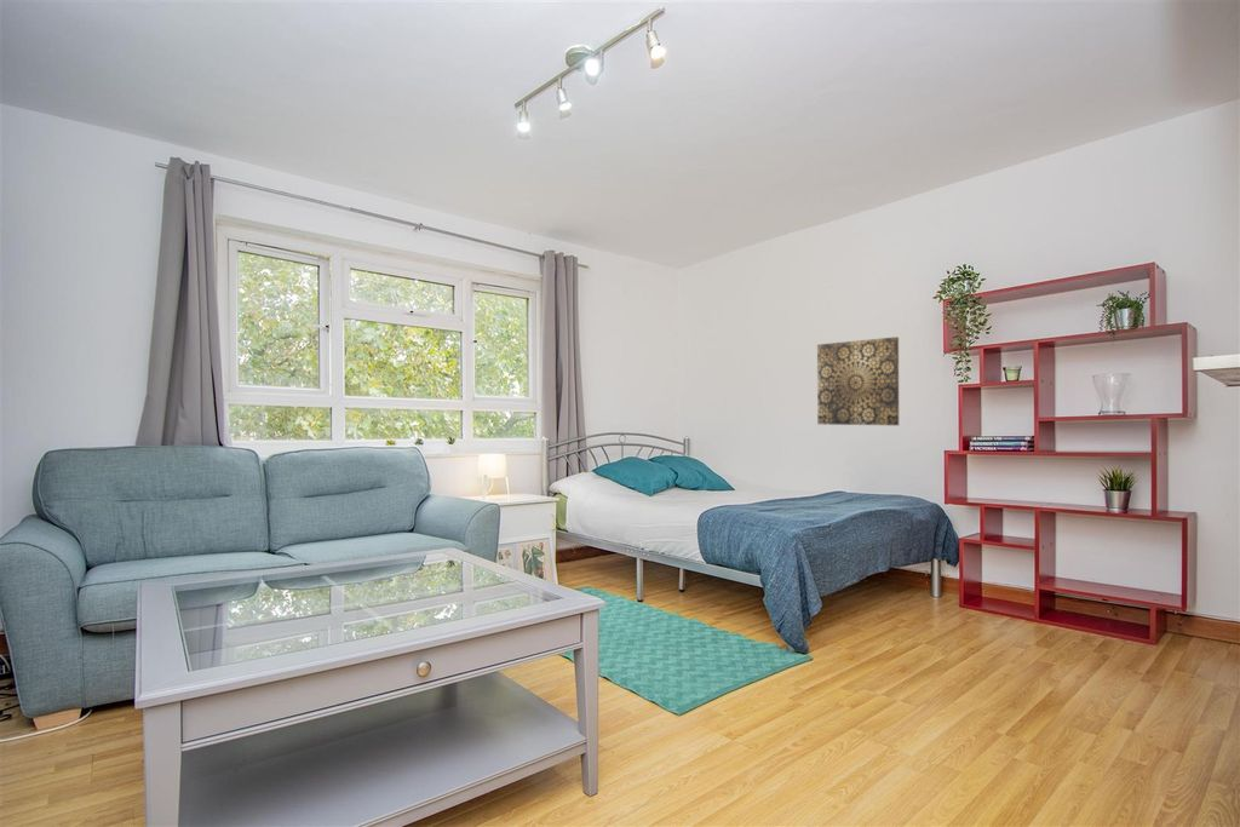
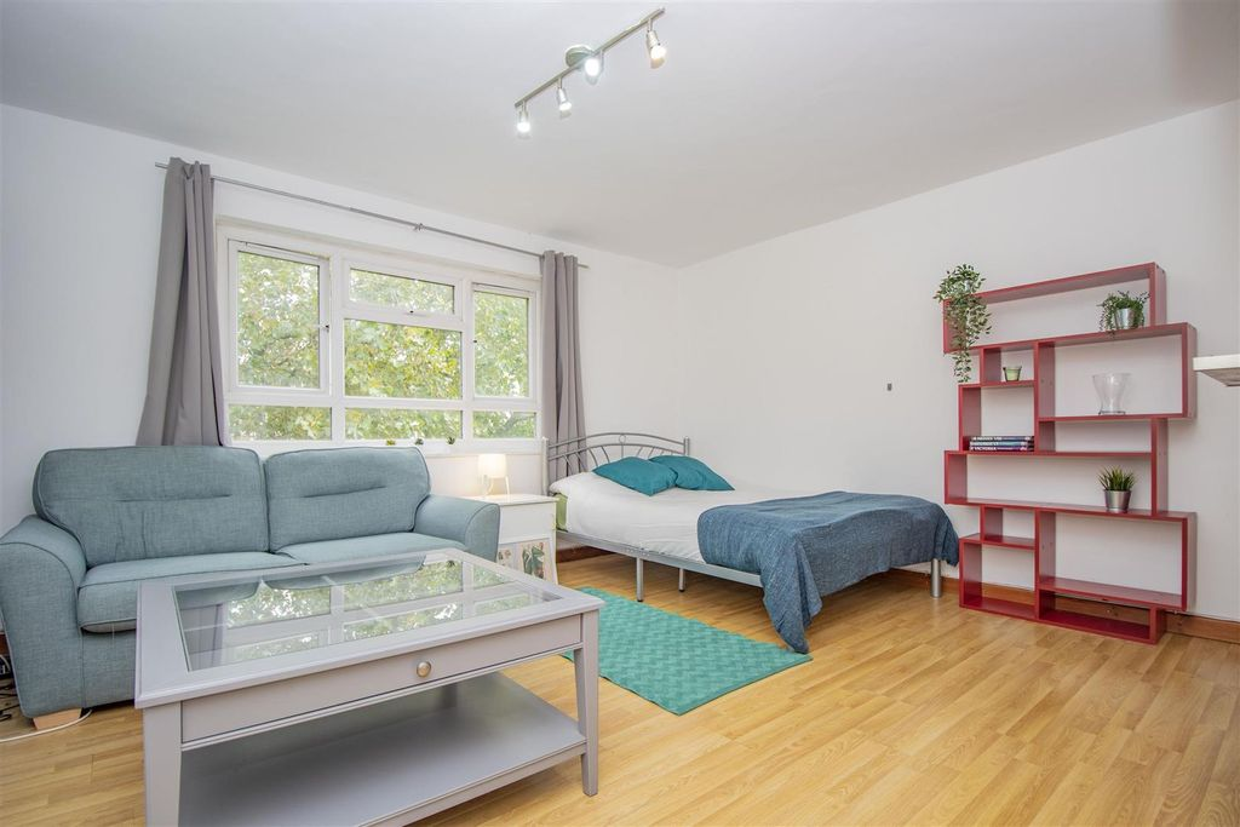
- wall art [816,335,900,426]
